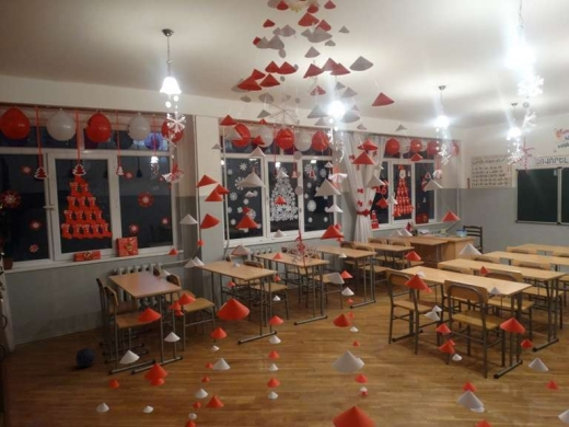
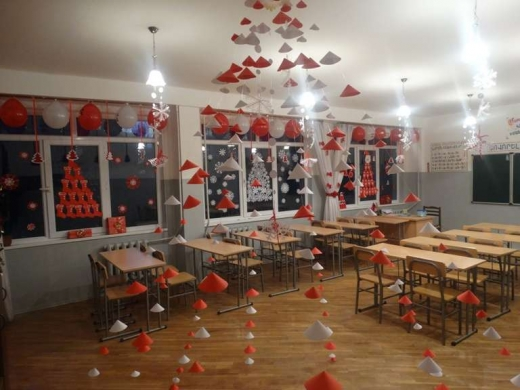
- ball [74,346,96,368]
